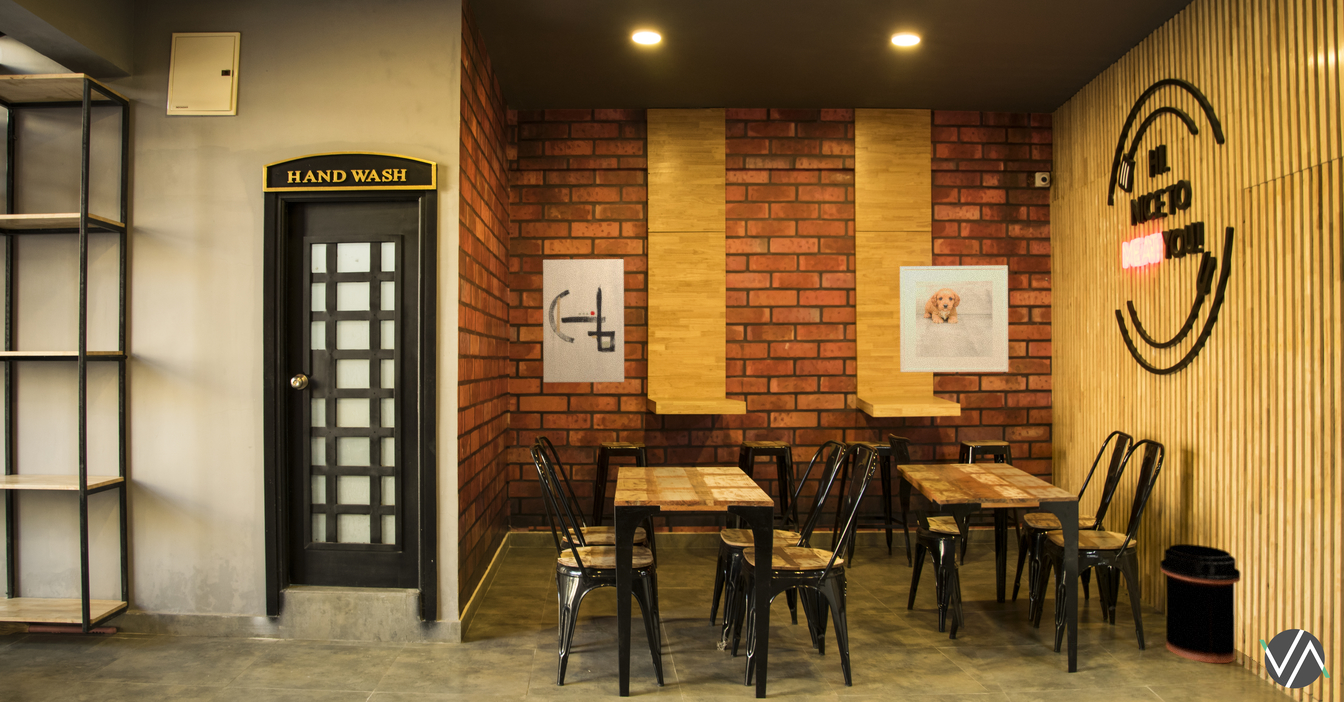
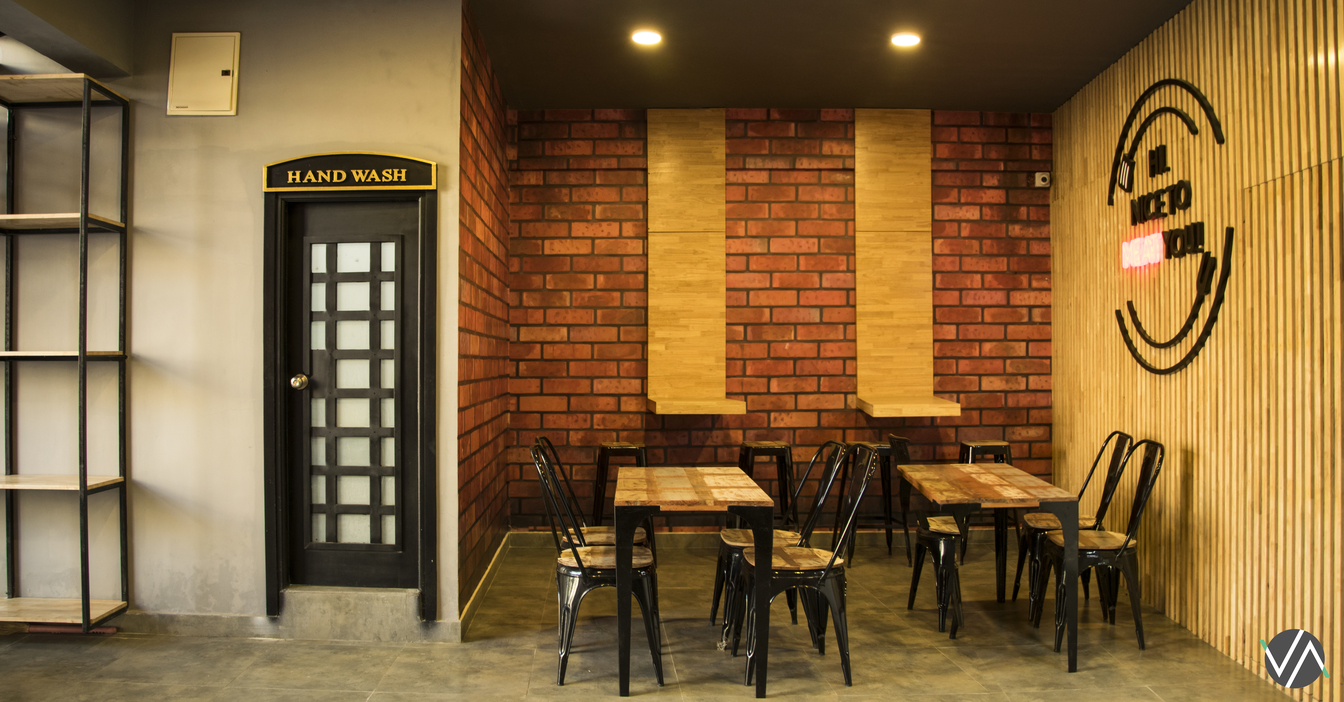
- wall art [542,258,625,383]
- trash can [1159,543,1241,664]
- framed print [899,265,1009,373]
